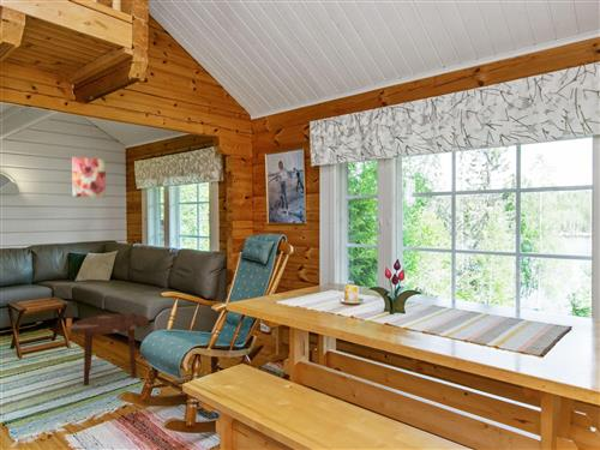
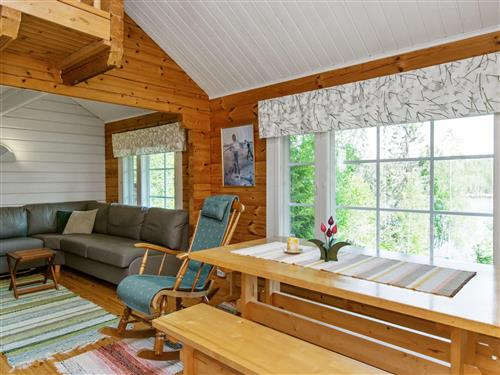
- wall art [71,156,107,199]
- side table [67,312,150,385]
